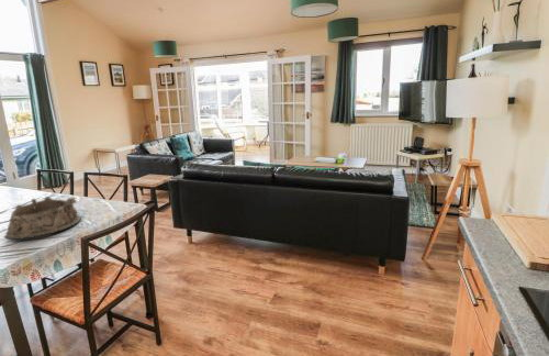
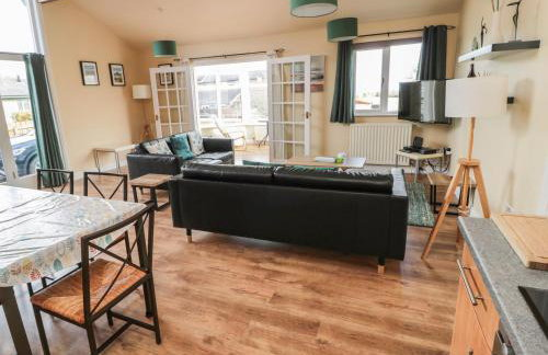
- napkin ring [3,196,82,241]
